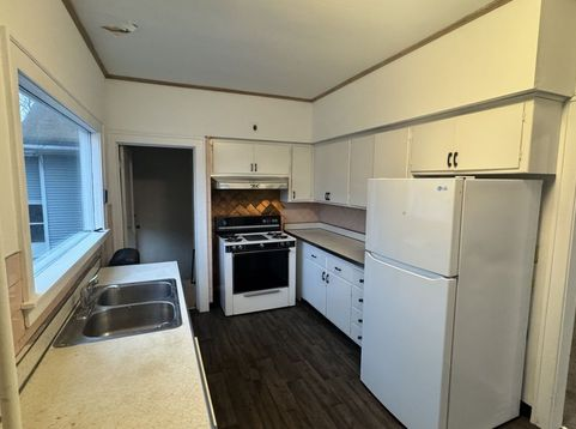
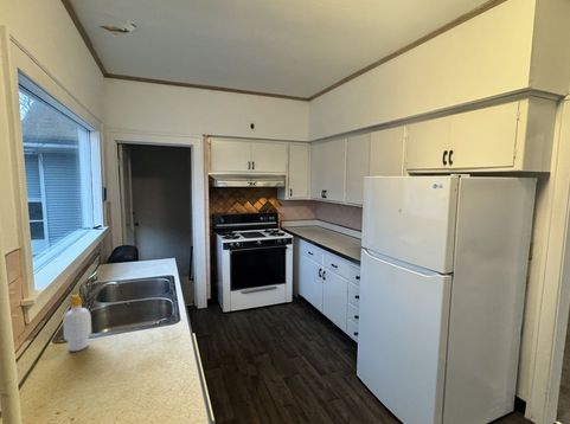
+ soap bottle [62,294,92,352]
